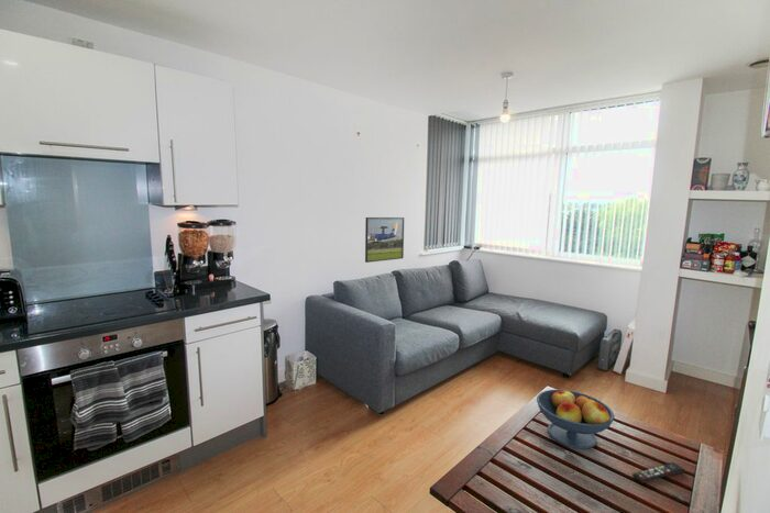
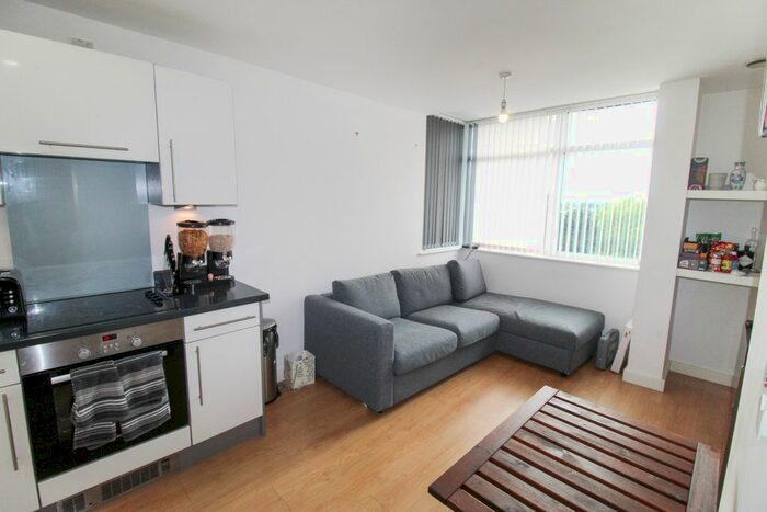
- fruit bowl [536,389,616,450]
- remote control [631,461,685,484]
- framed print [364,216,405,264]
